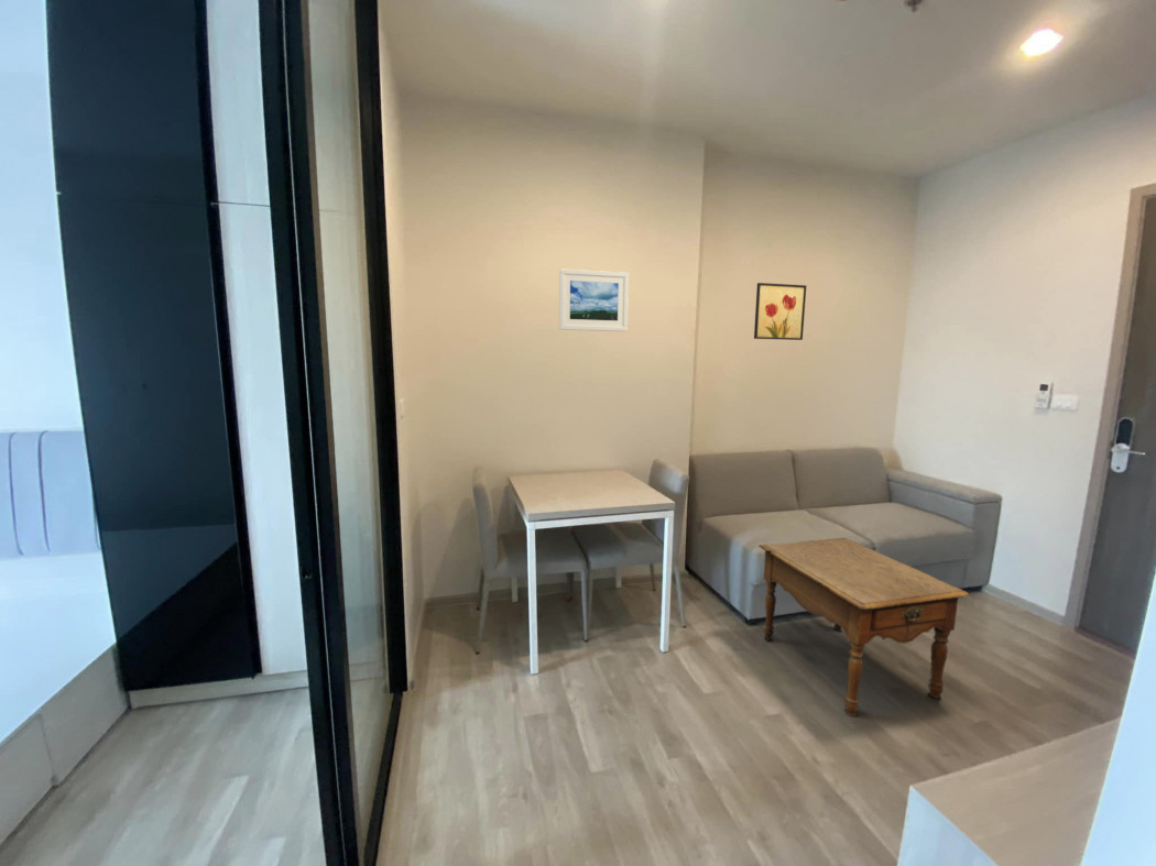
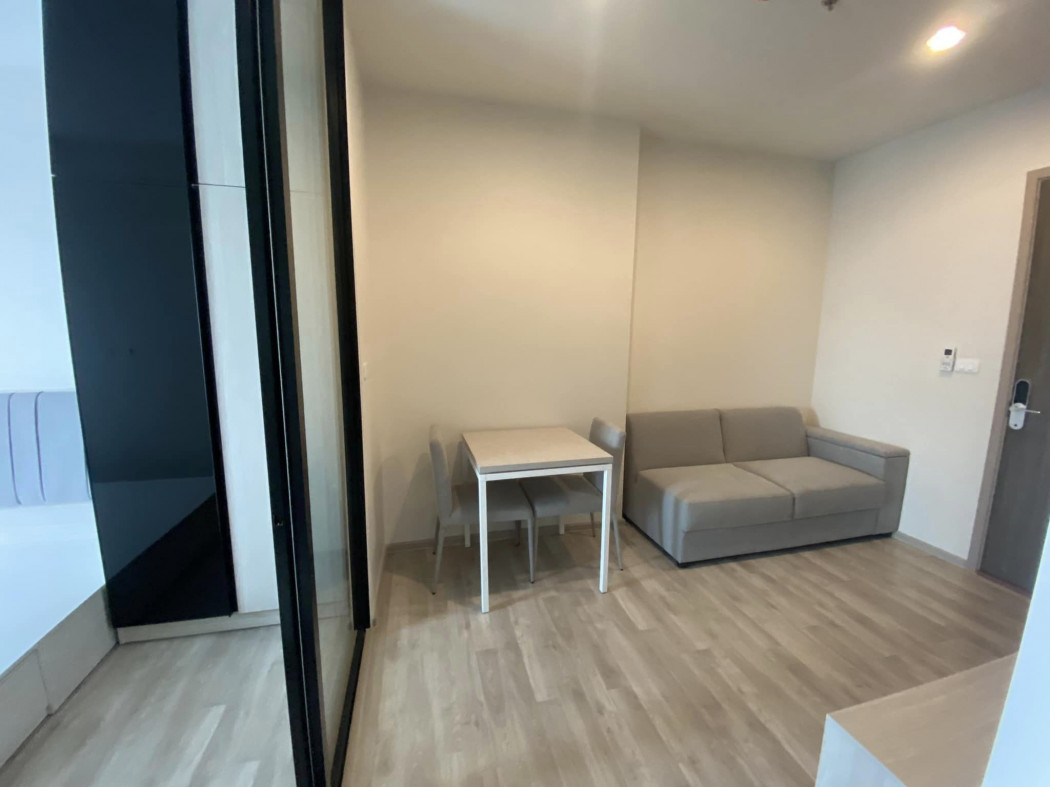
- wall art [753,282,808,341]
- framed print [558,267,630,332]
- side table [757,537,971,717]
